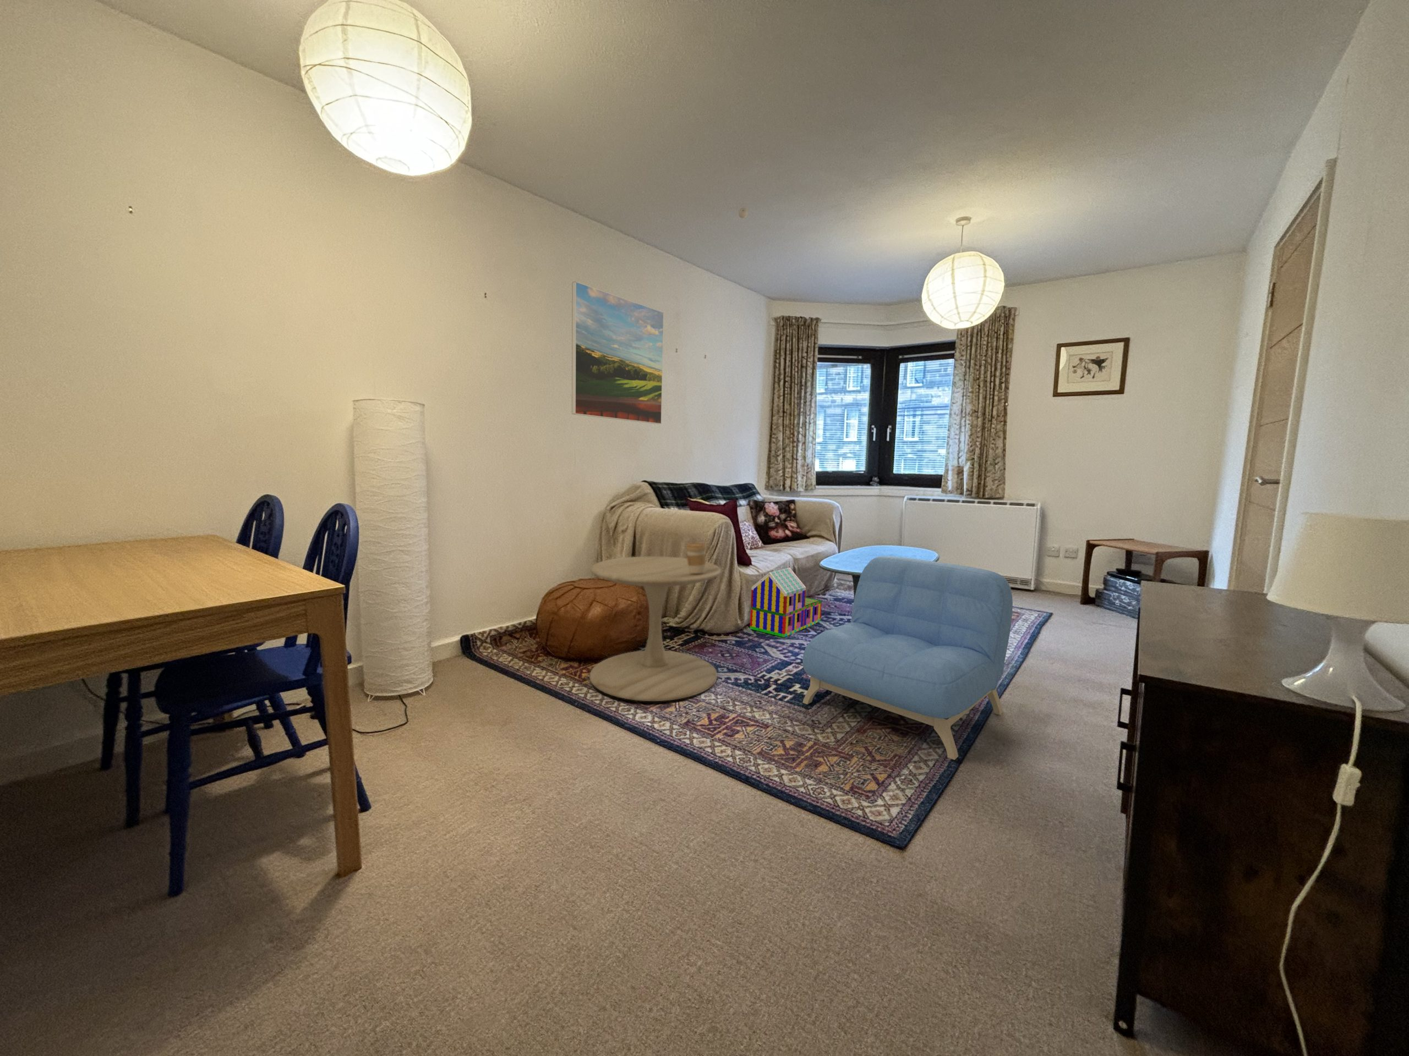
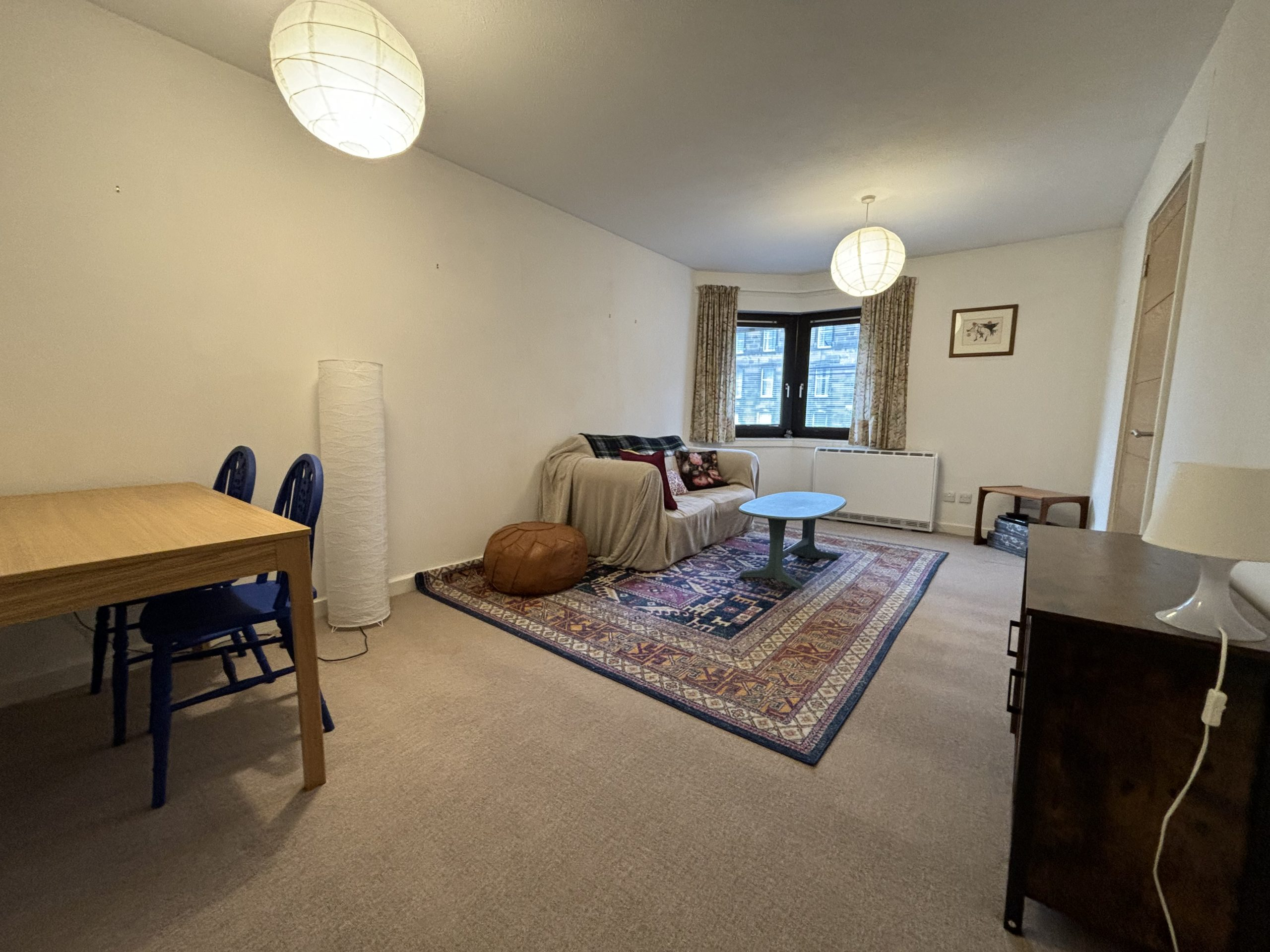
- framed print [571,281,665,425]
- side table [589,556,721,702]
- coffee cup [686,542,707,573]
- eyeball [738,207,748,219]
- armchair [802,556,1013,761]
- toy house [750,567,822,638]
